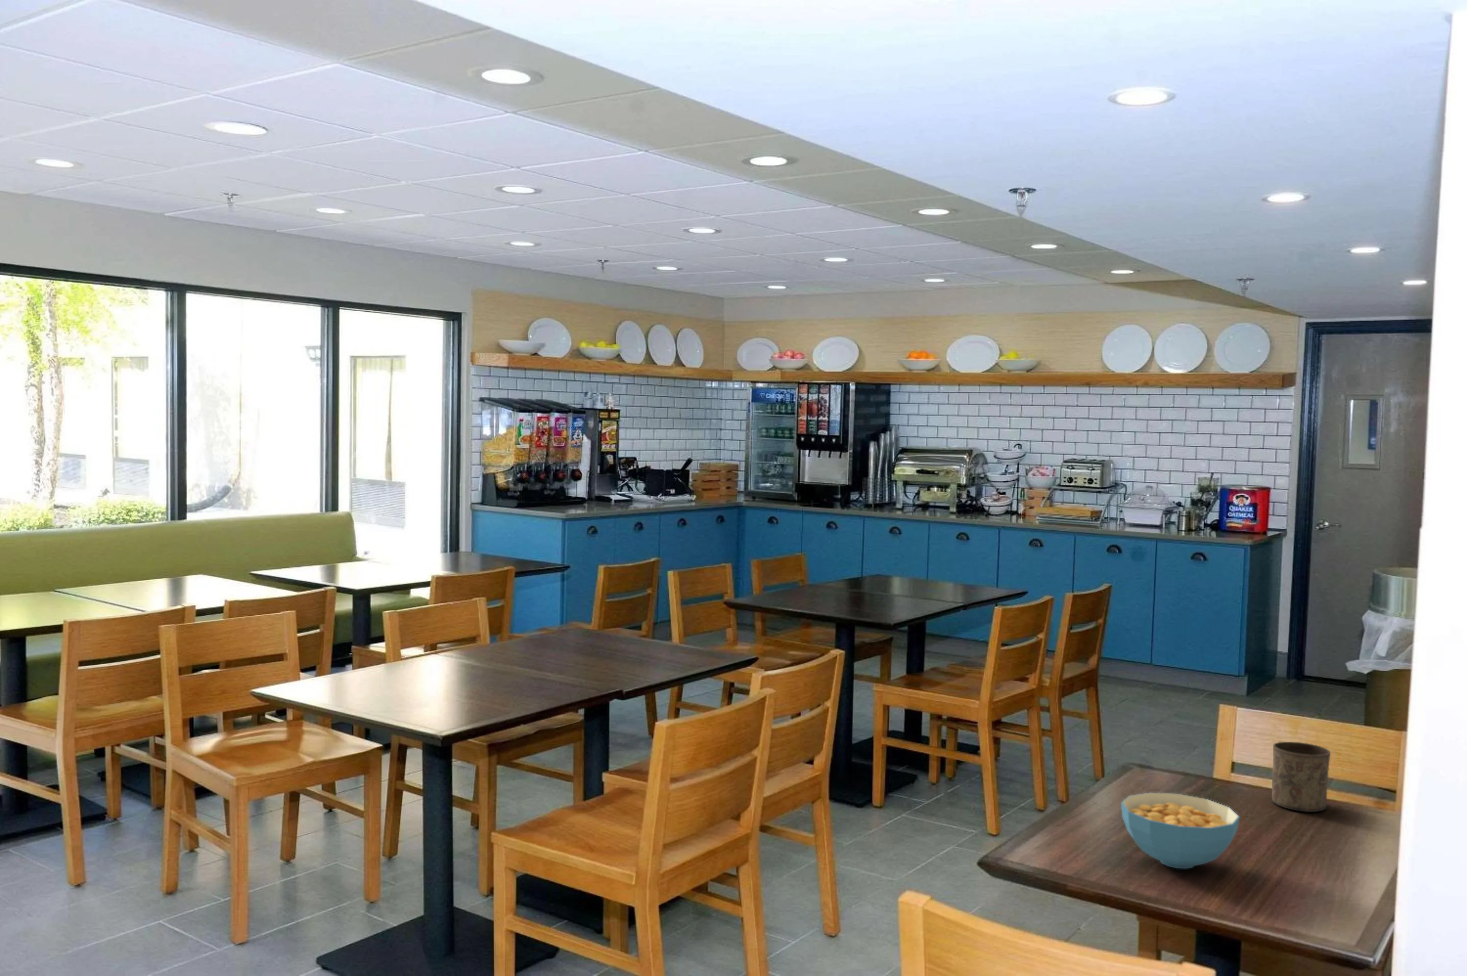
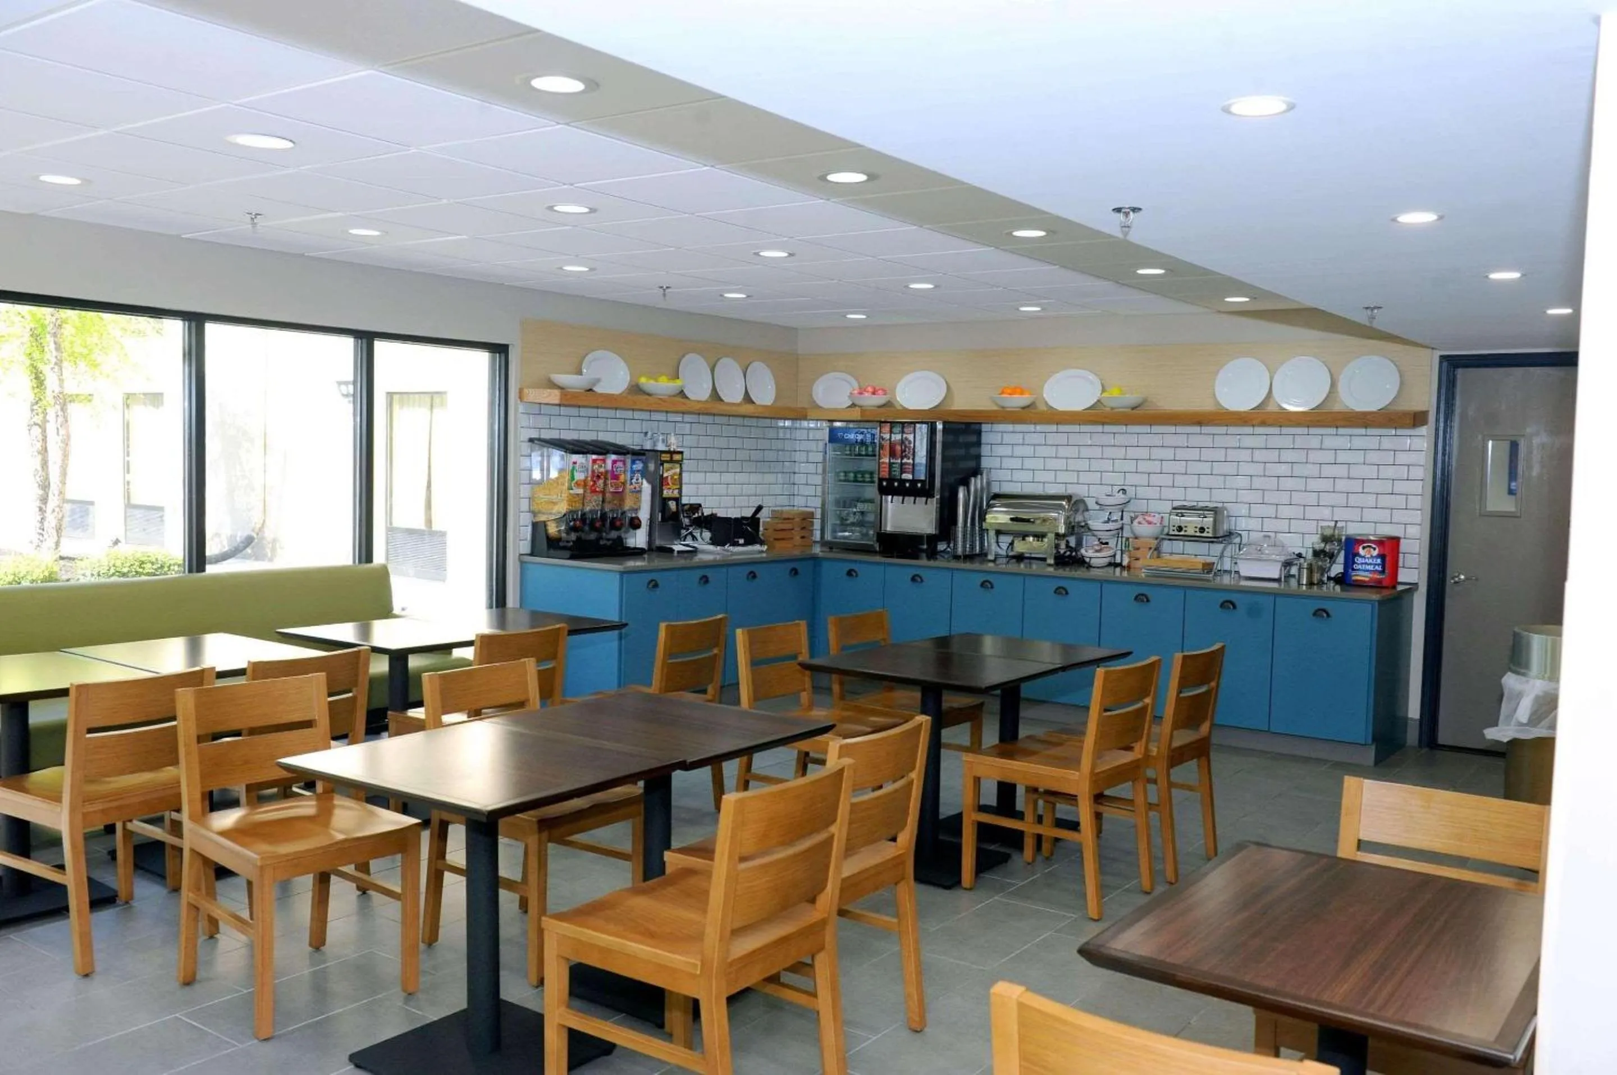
- cup [1271,741,1331,813]
- cereal bowl [1120,792,1240,869]
